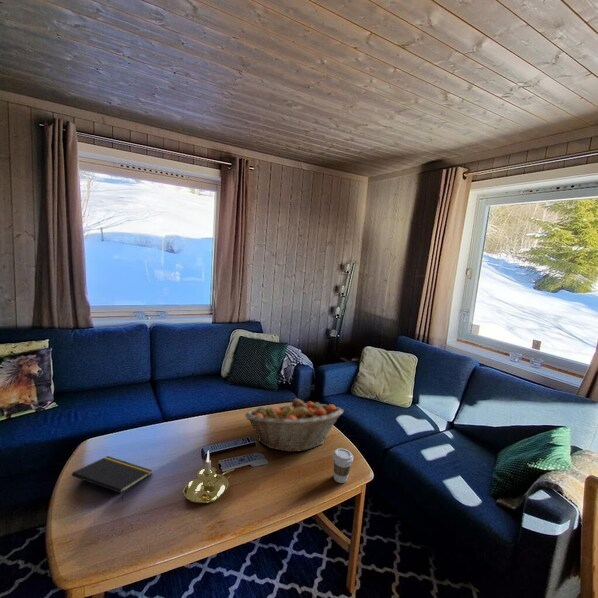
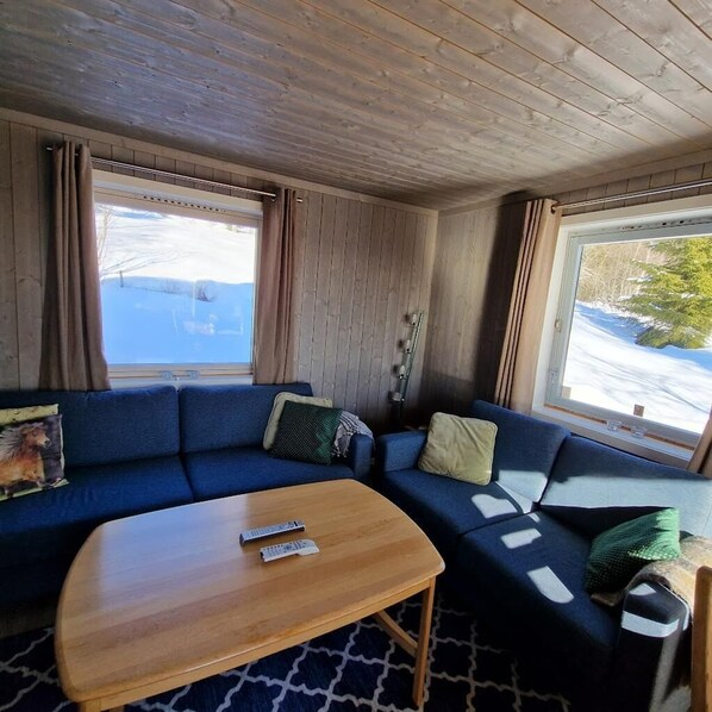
- notepad [71,455,153,502]
- candle holder [182,450,235,504]
- coffee cup [332,447,354,484]
- fruit basket [244,398,344,453]
